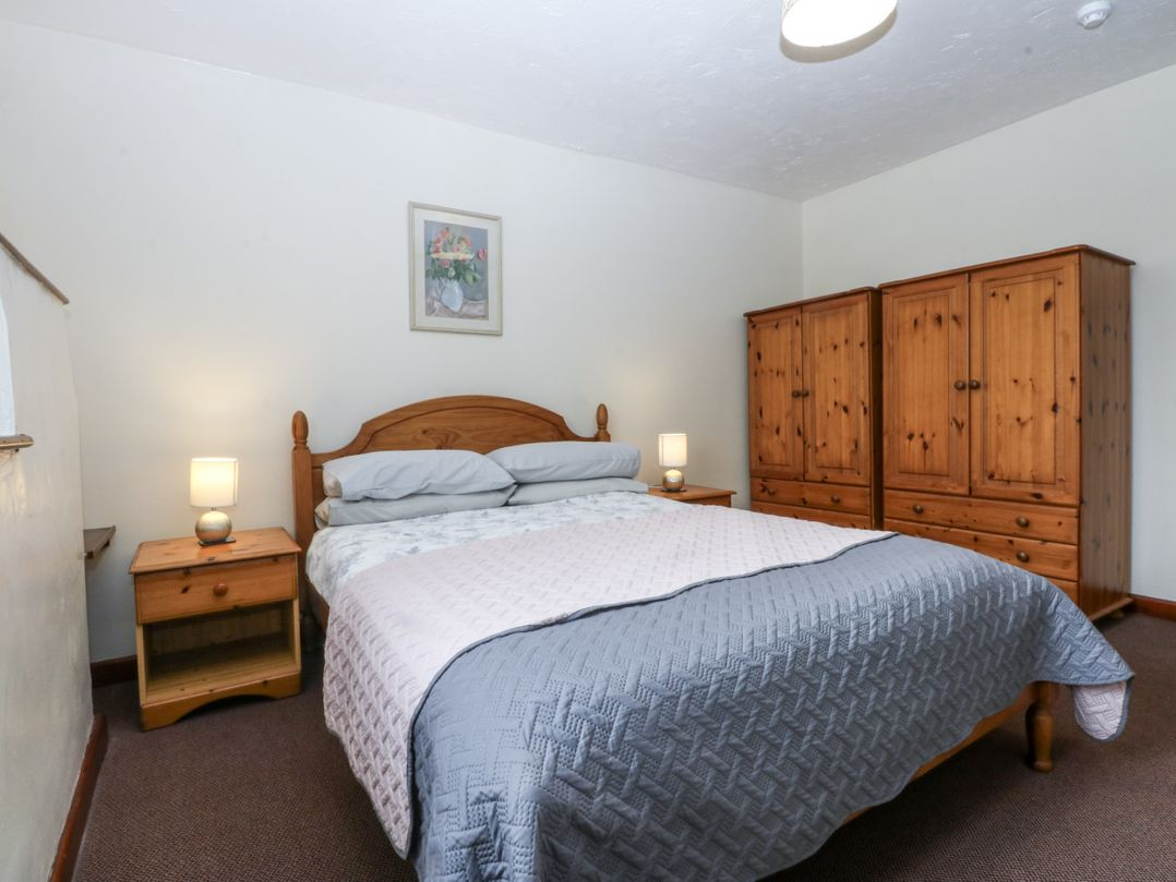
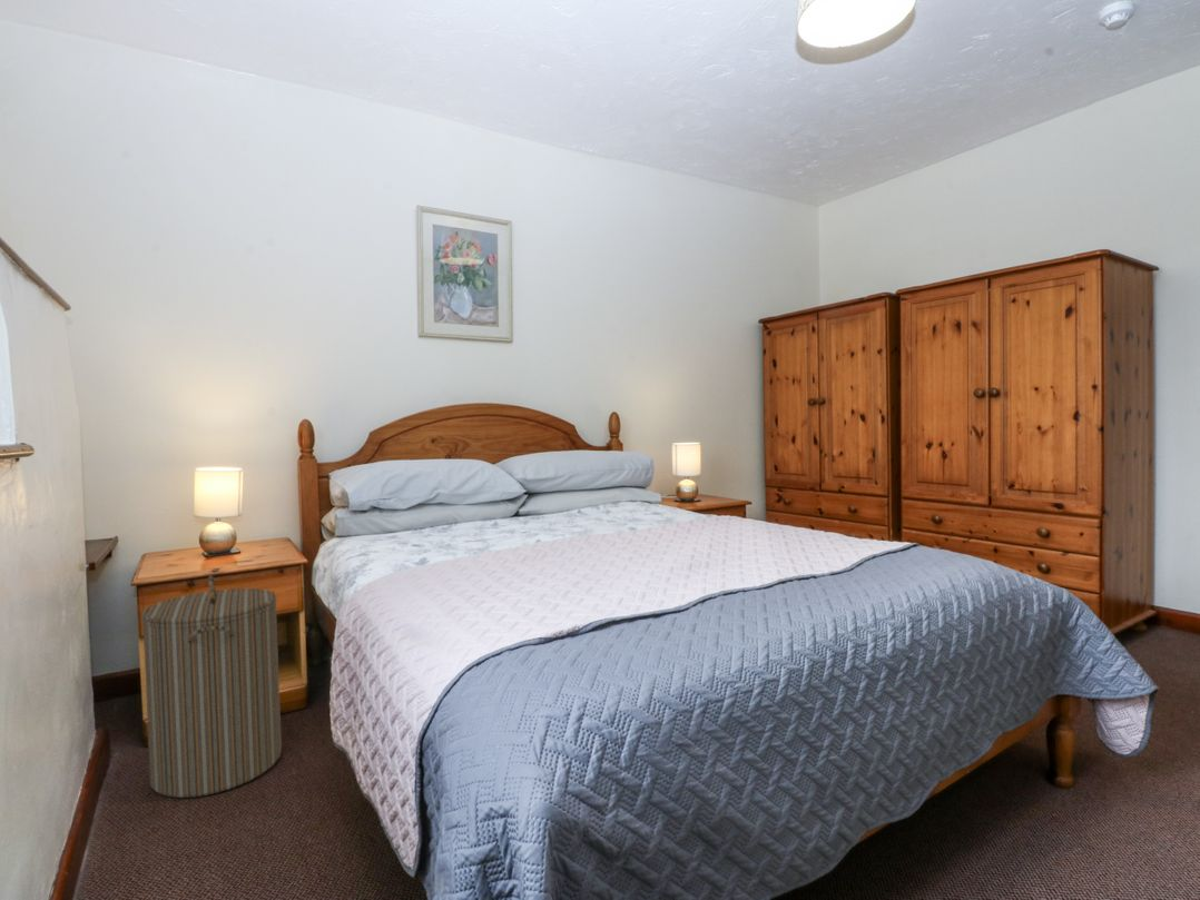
+ laundry hamper [140,574,283,799]
